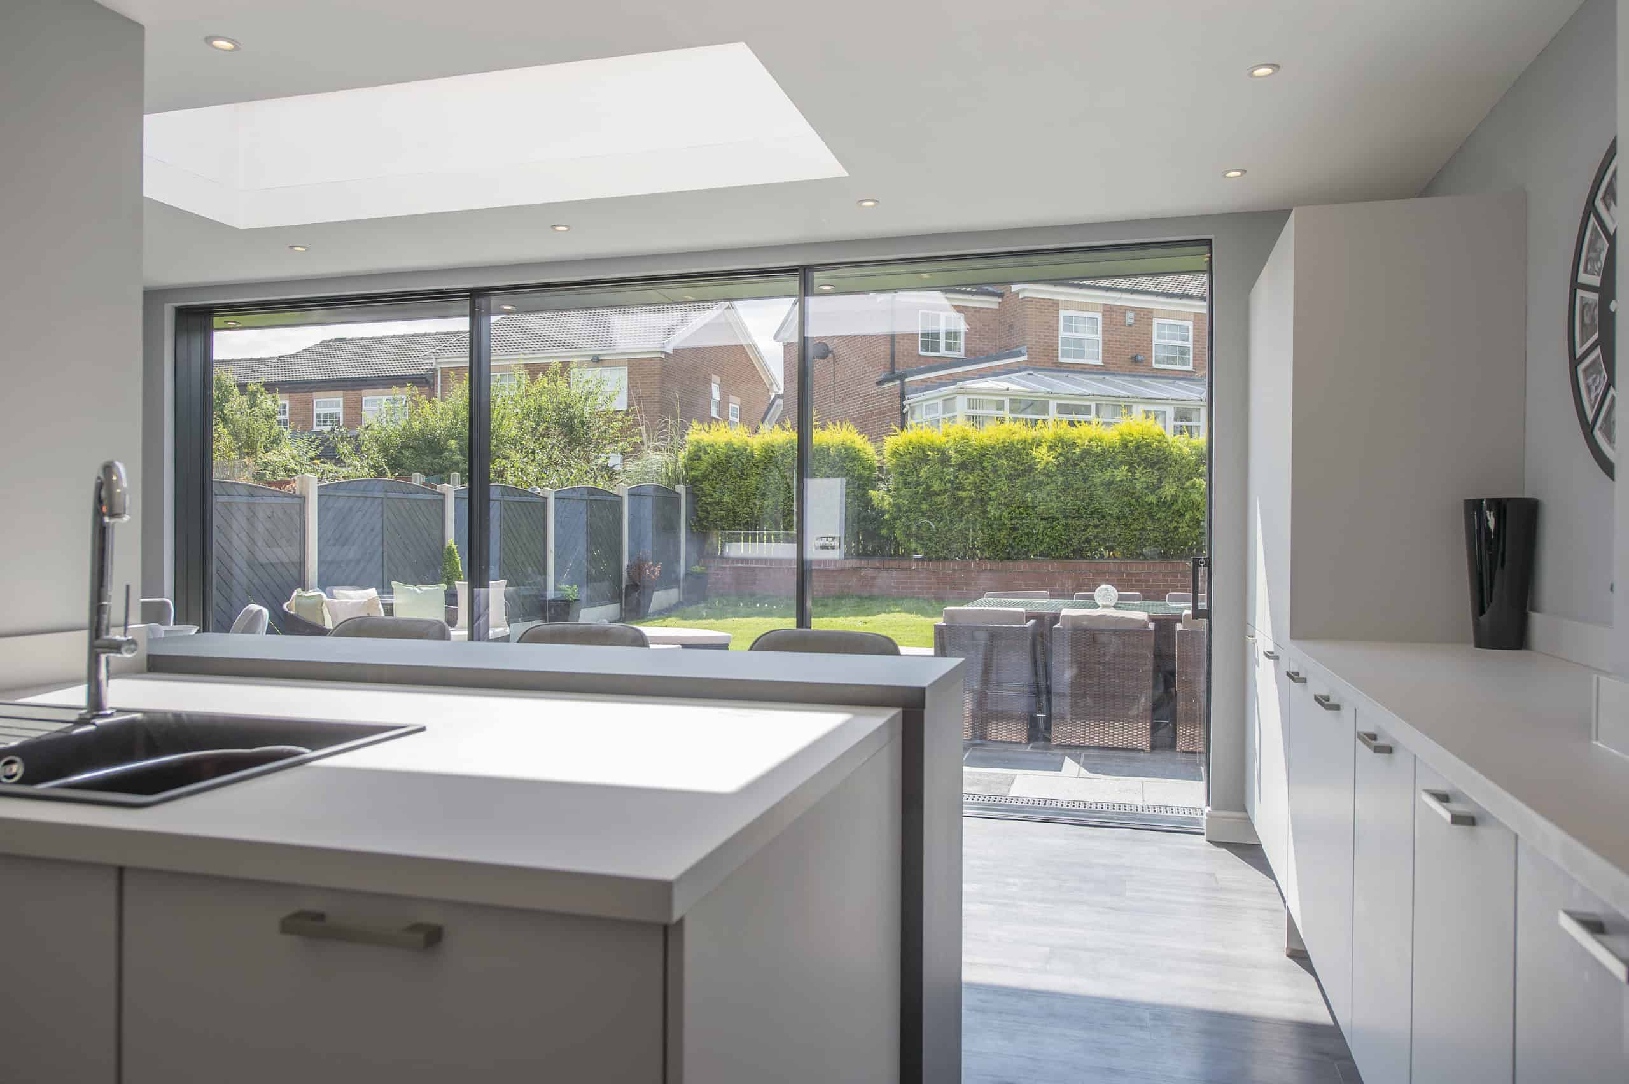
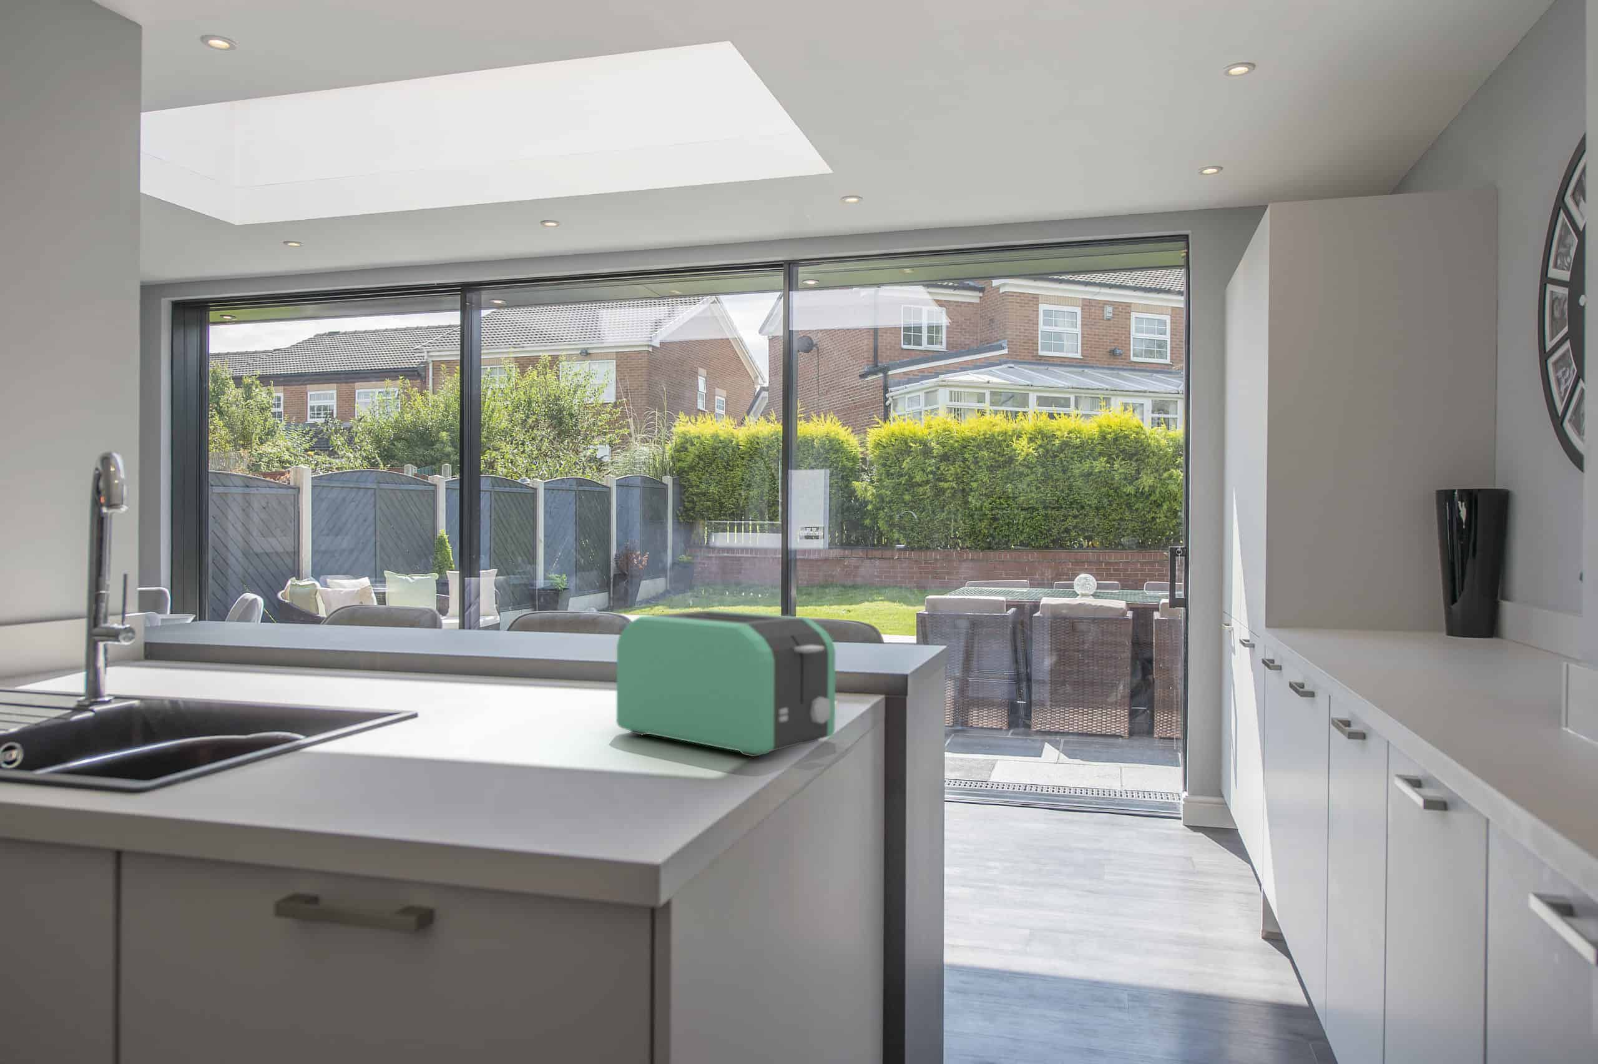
+ toaster [616,609,836,758]
